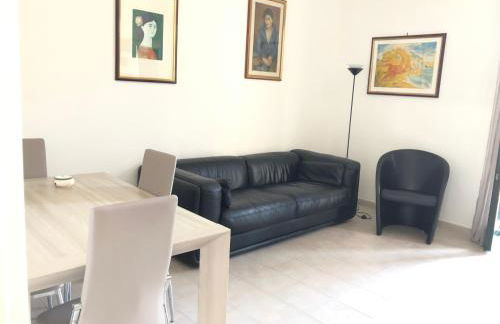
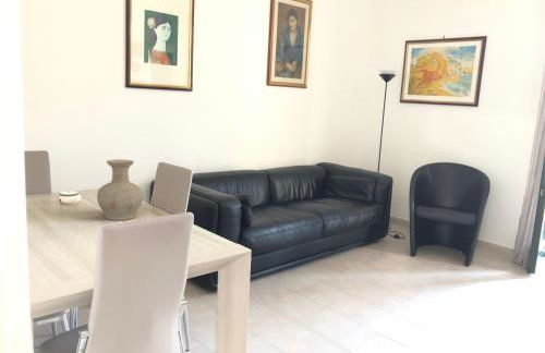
+ vase [96,158,144,221]
